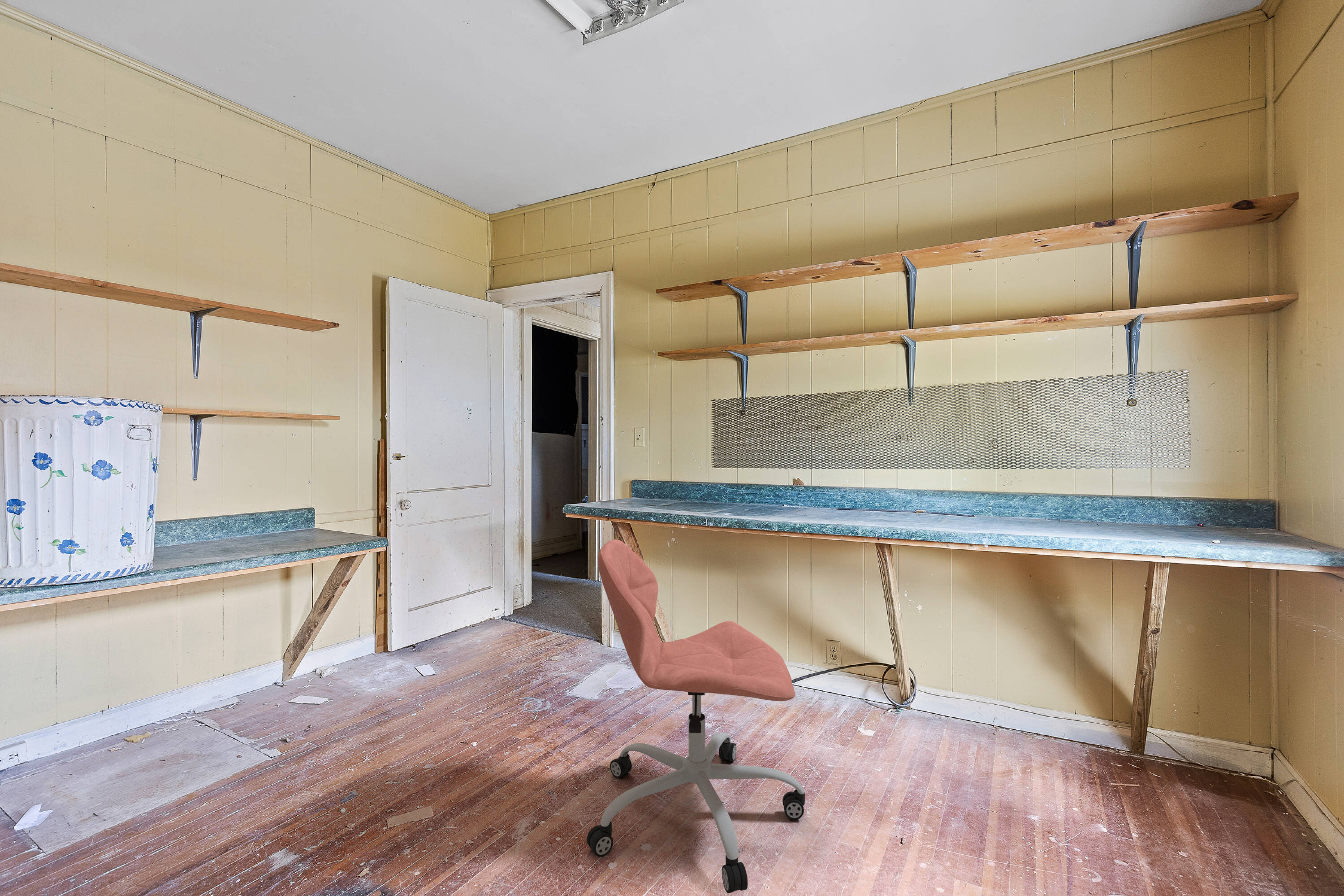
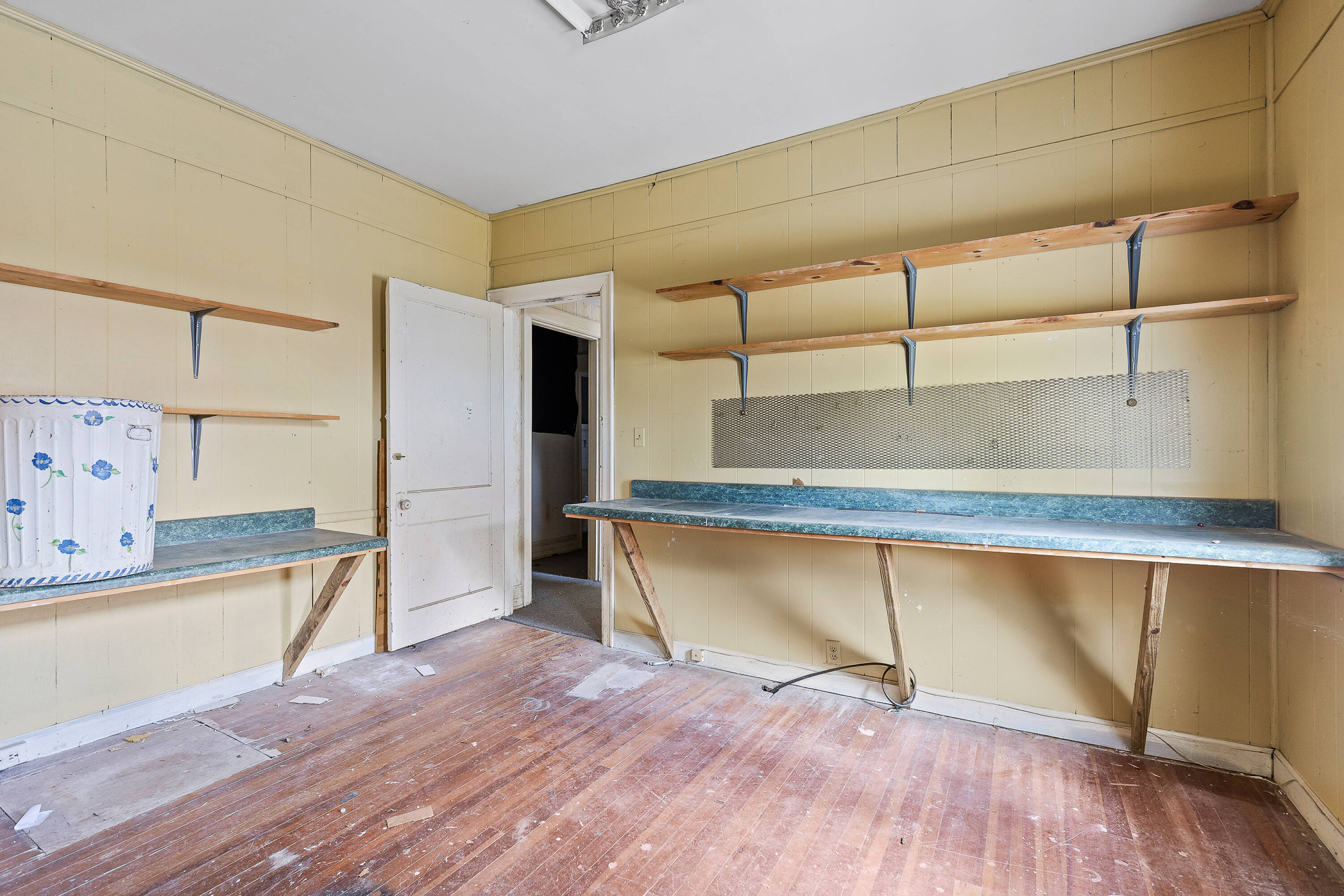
- office chair [586,539,805,894]
